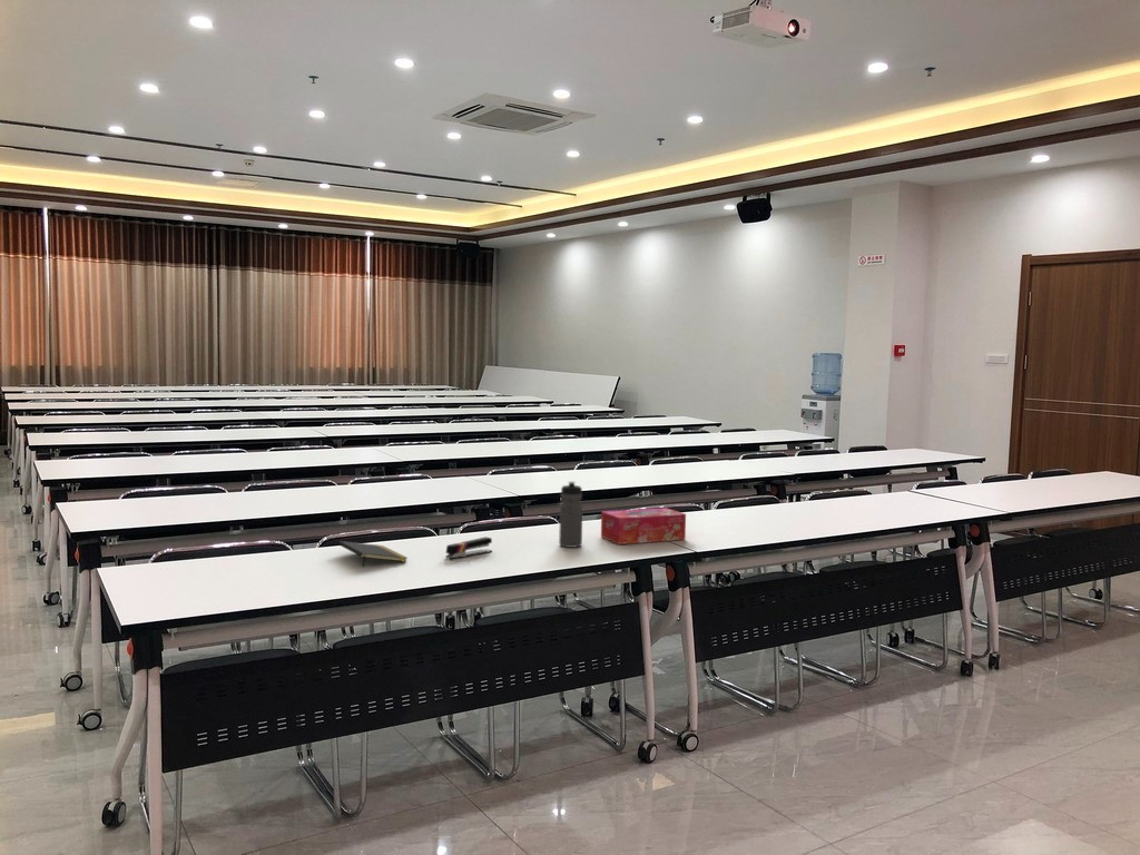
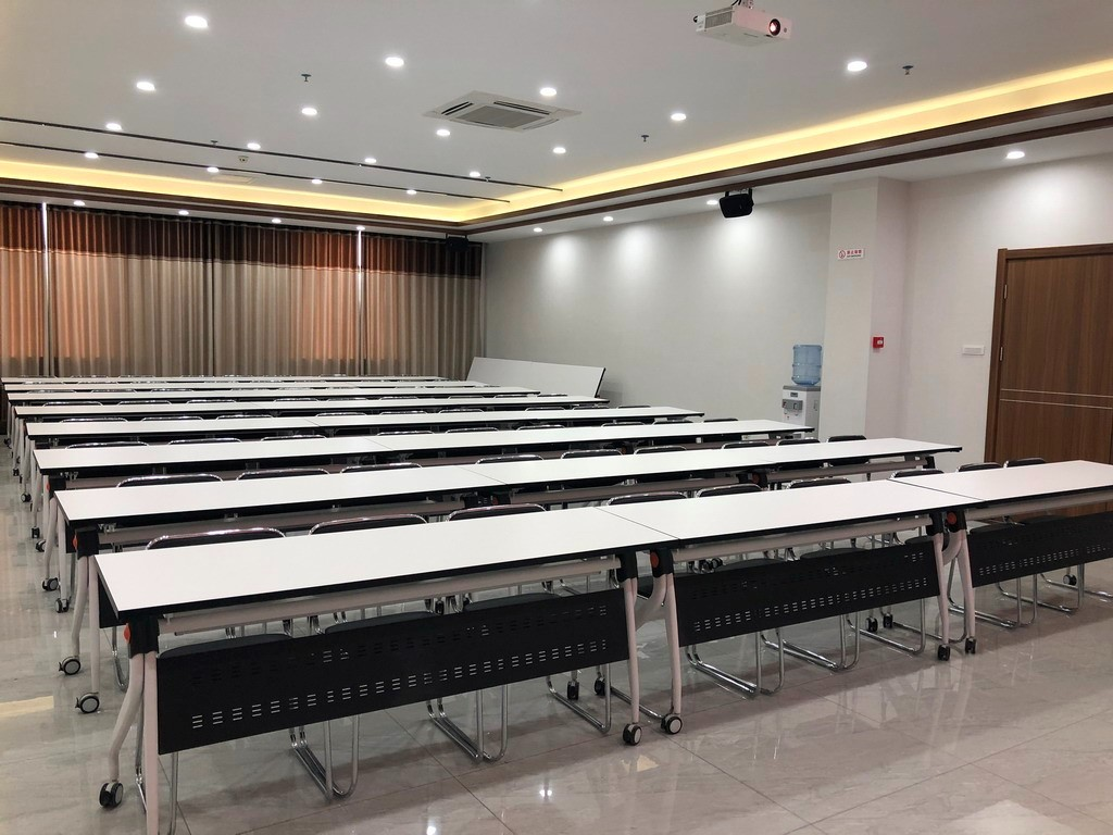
- water bottle [558,480,583,549]
- tissue box [600,507,687,546]
- notepad [337,540,409,568]
- stapler [444,535,493,560]
